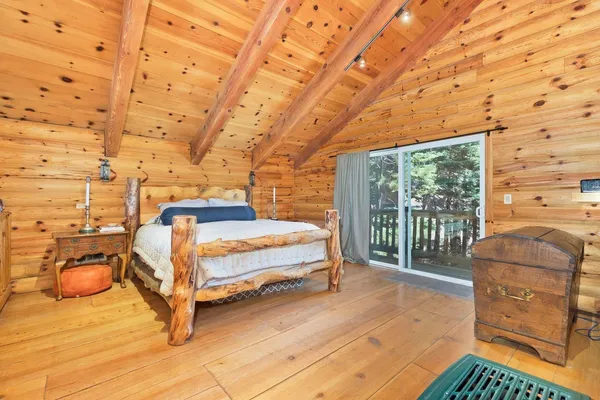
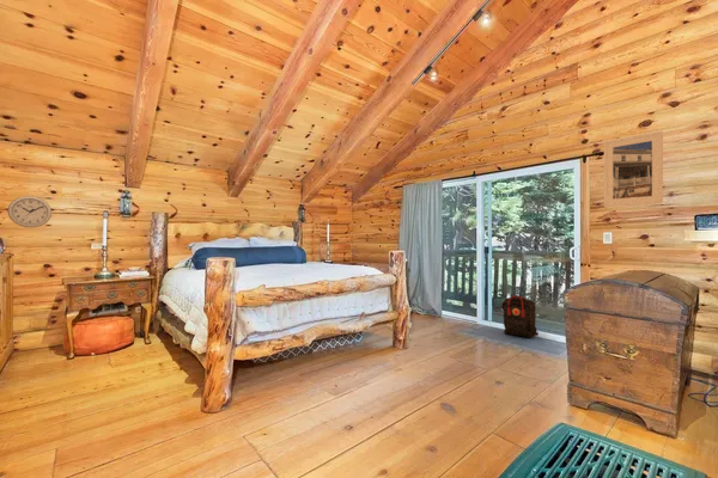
+ wall clock [6,195,53,228]
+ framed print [603,130,664,208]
+ backpack [500,294,540,339]
